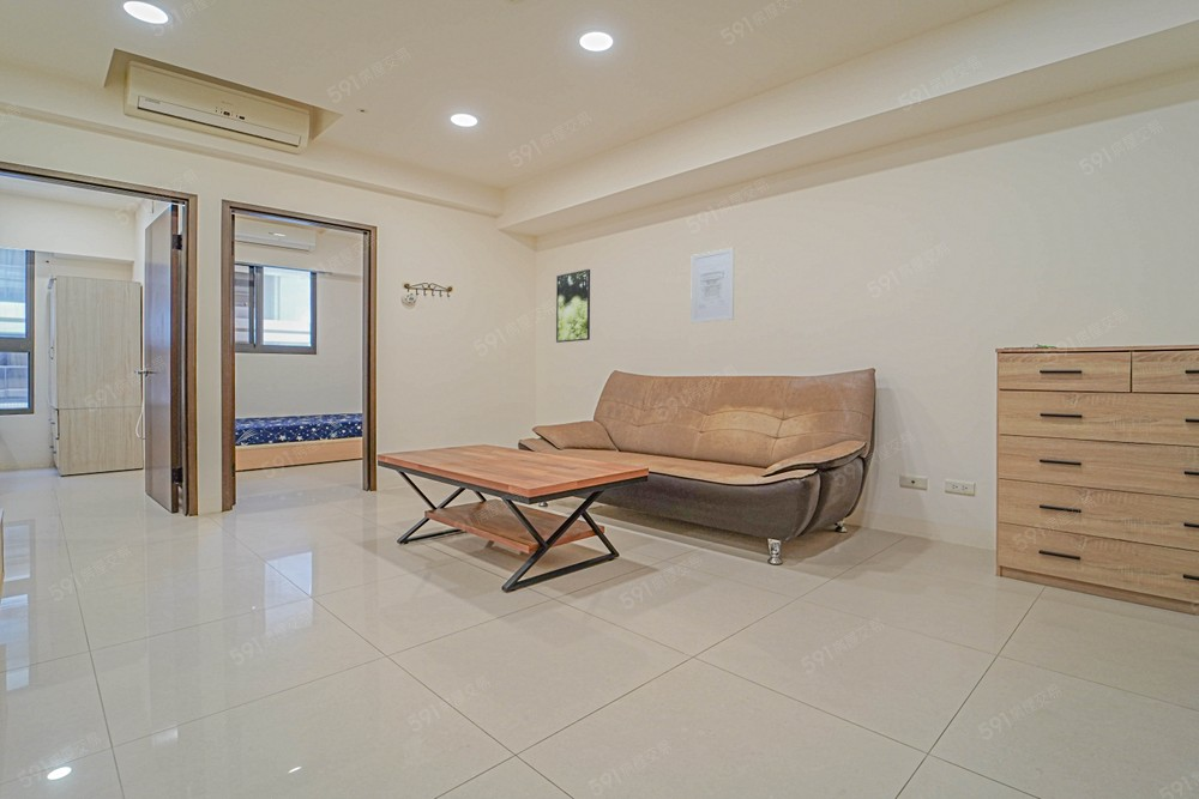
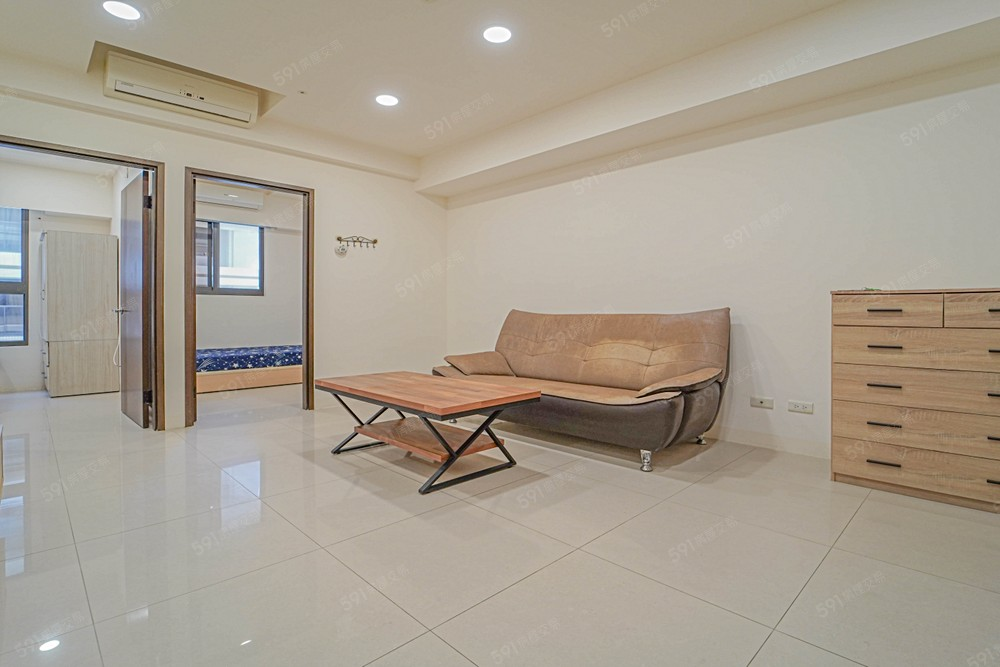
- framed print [555,268,591,344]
- wall art [689,247,735,325]
